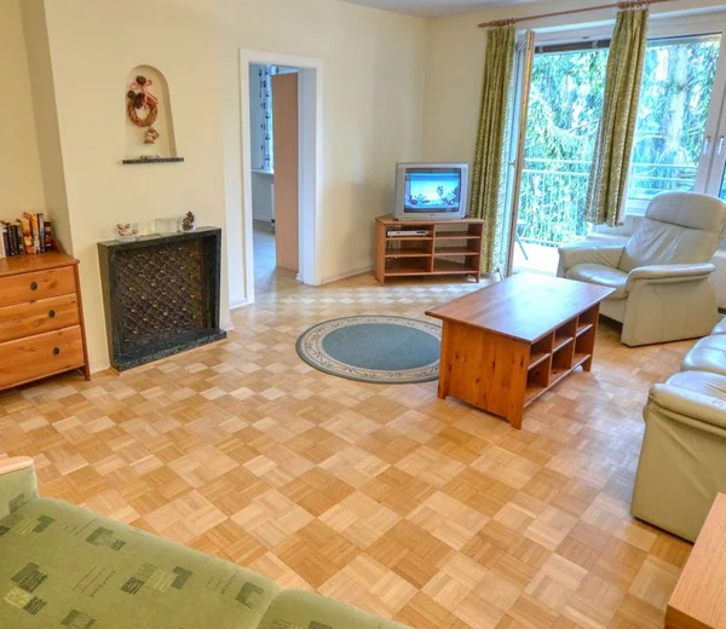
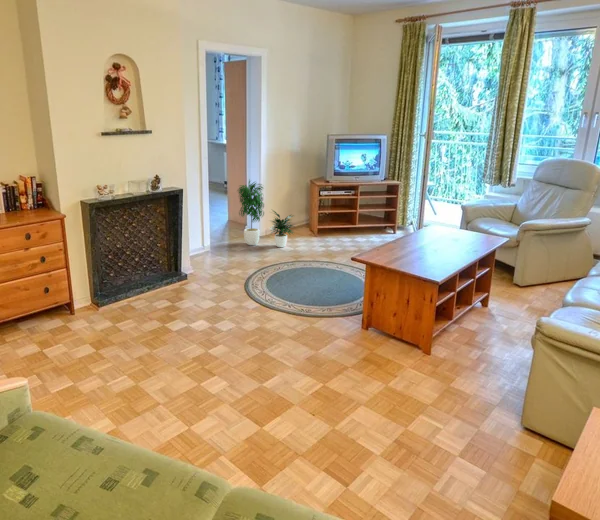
+ potted plant [236,178,296,248]
